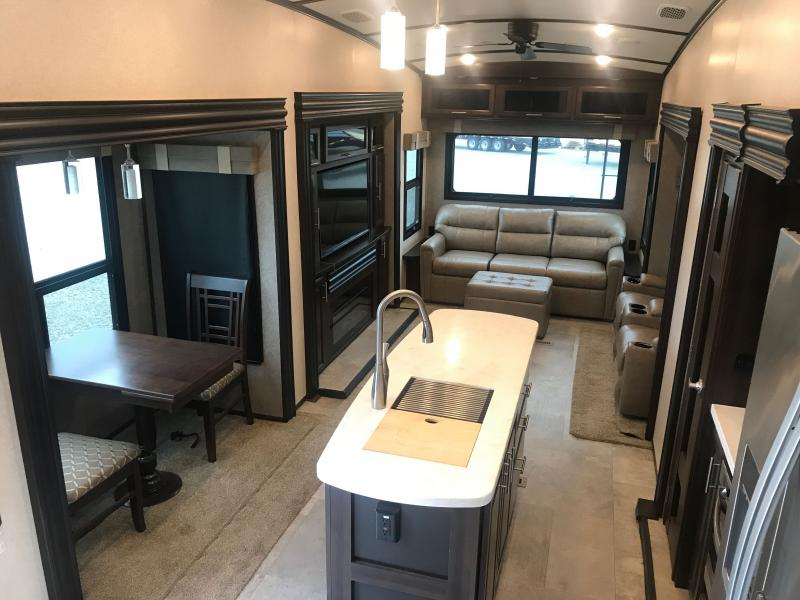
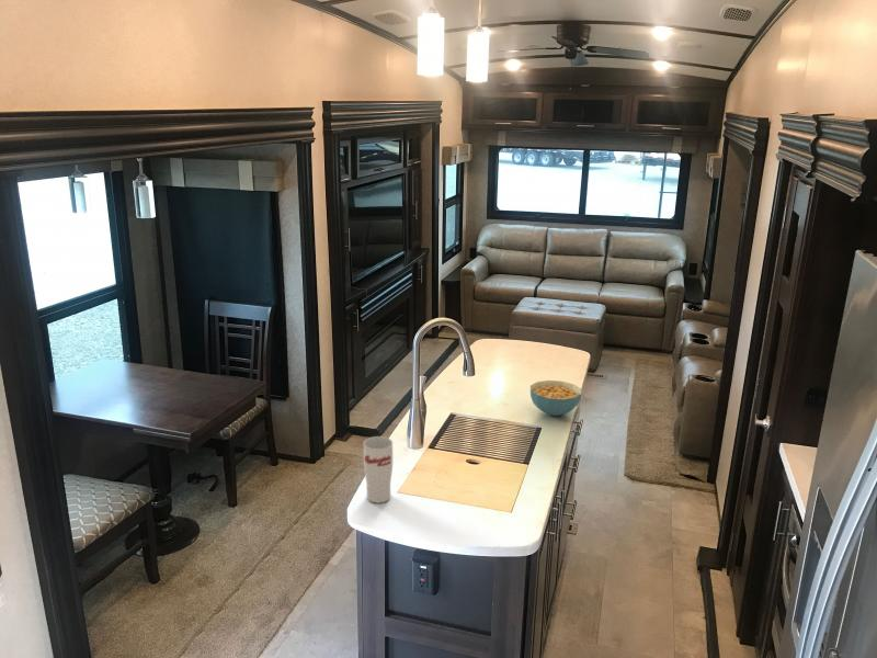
+ cereal bowl [529,379,583,417]
+ cup [363,435,394,504]
